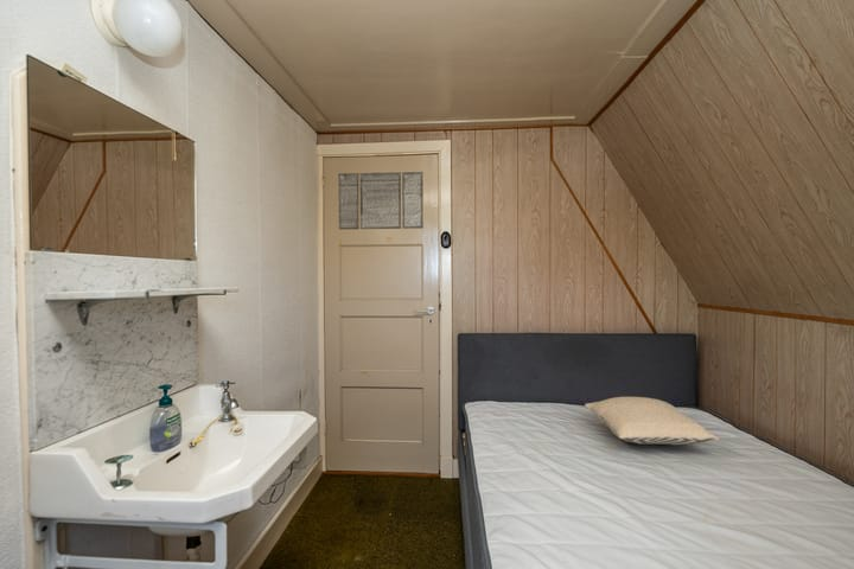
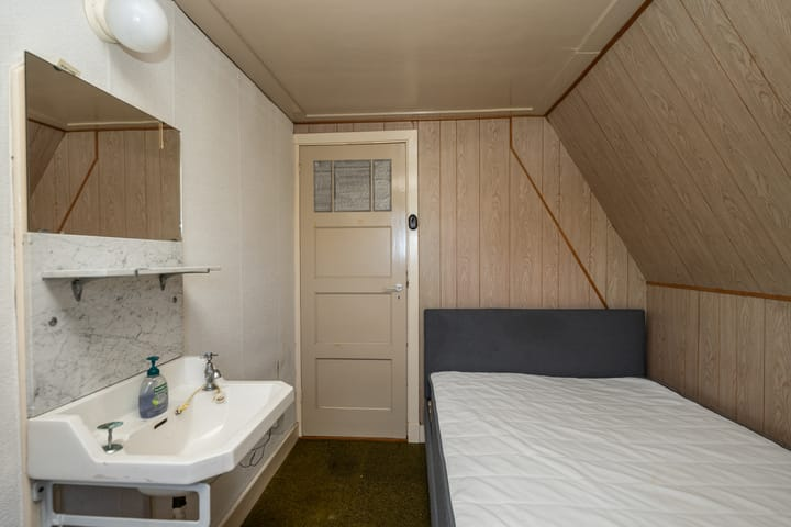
- pillow [584,396,720,446]
